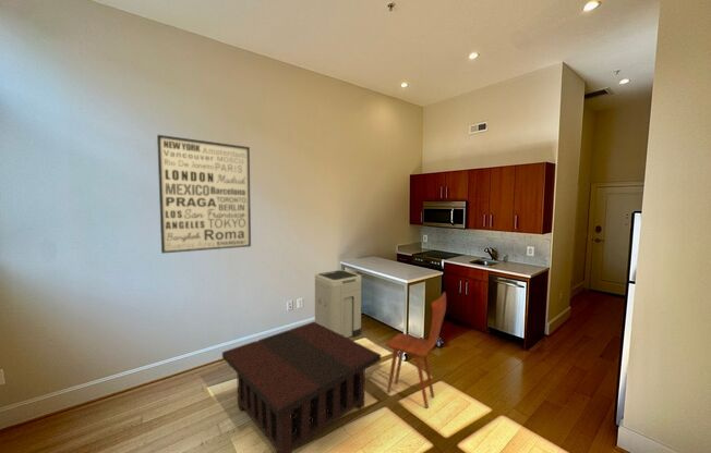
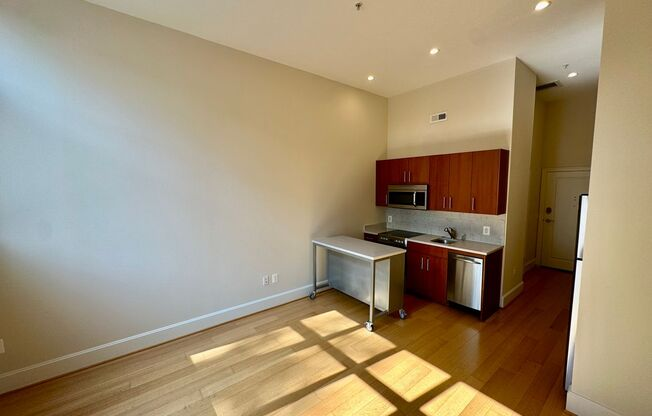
- dining chair [384,291,447,409]
- trash can [314,269,362,338]
- wall art [156,134,252,254]
- coffee table [221,320,382,453]
